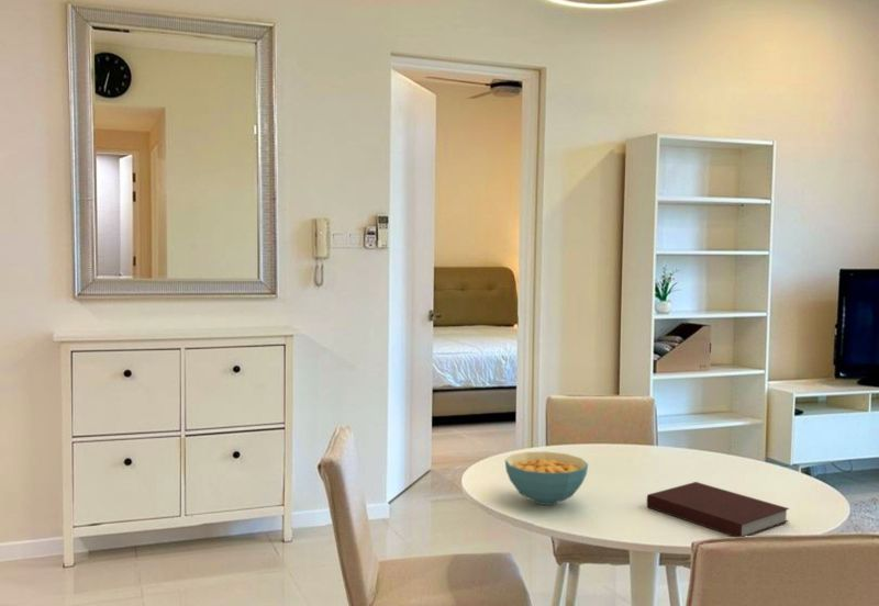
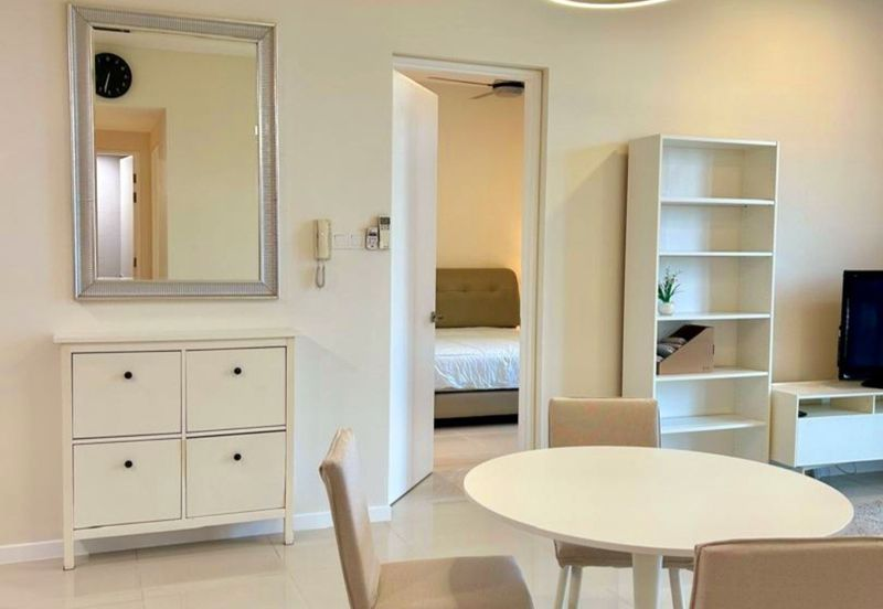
- notebook [646,481,790,538]
- cereal bowl [504,450,589,506]
